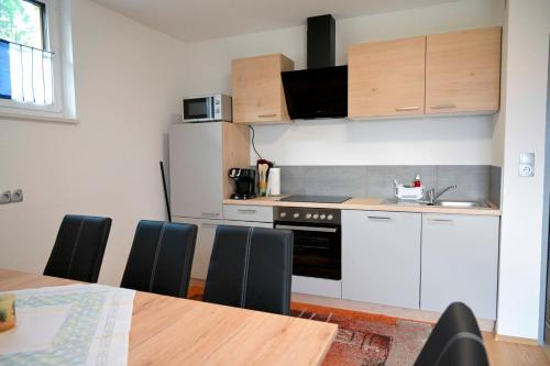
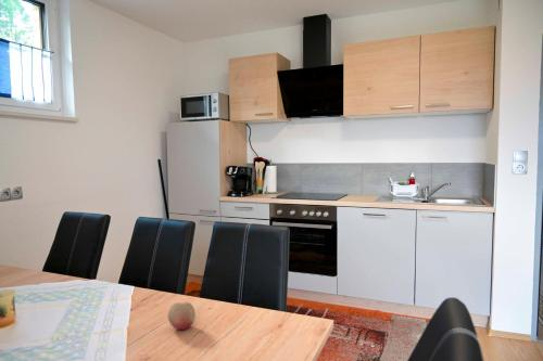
+ fruit [167,301,197,331]
